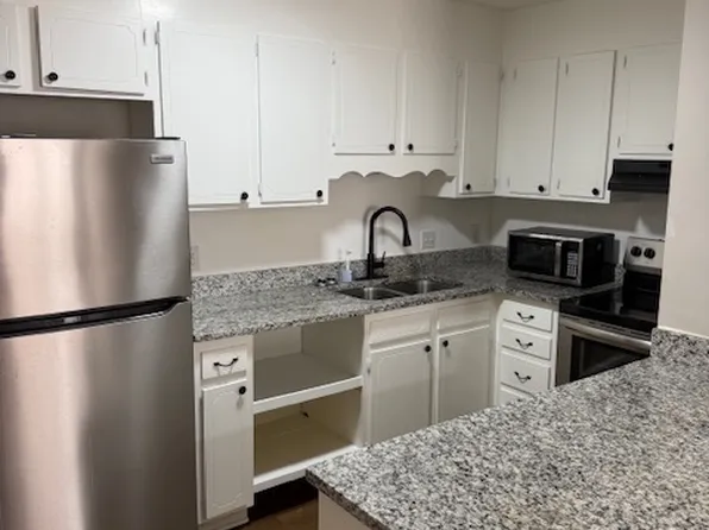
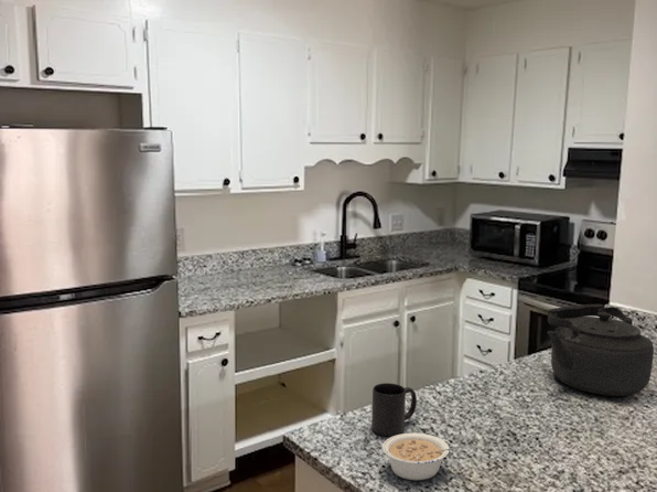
+ mug [370,382,418,437]
+ legume [381,432,465,481]
+ kettle [547,303,655,397]
